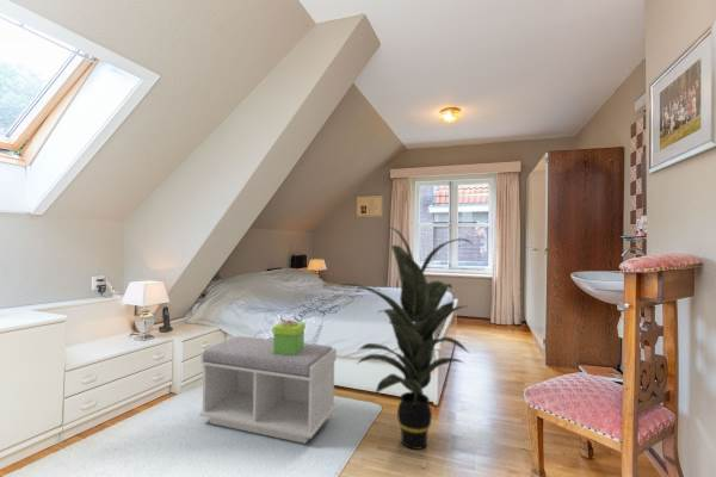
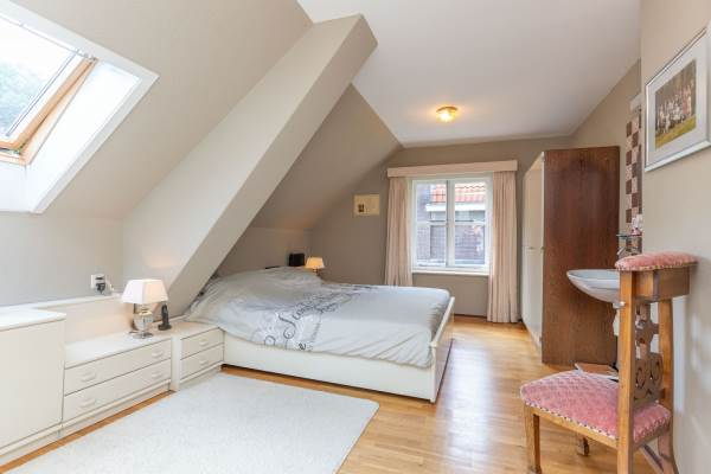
- indoor plant [339,225,475,451]
- decorative box [271,318,307,355]
- bench [199,335,338,445]
